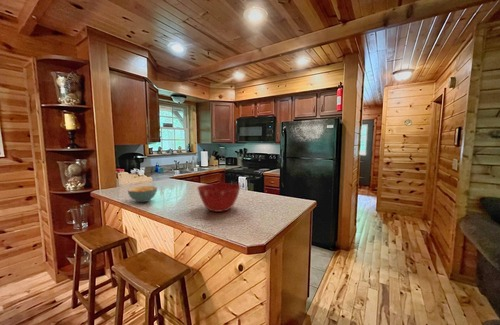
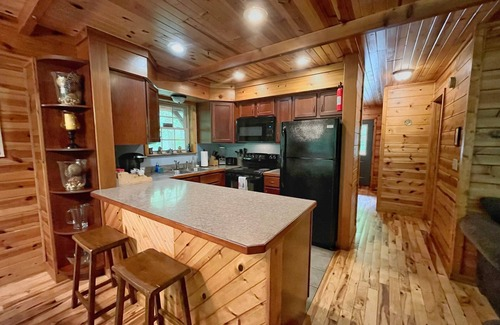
- cereal bowl [127,185,158,203]
- mixing bowl [196,182,241,213]
